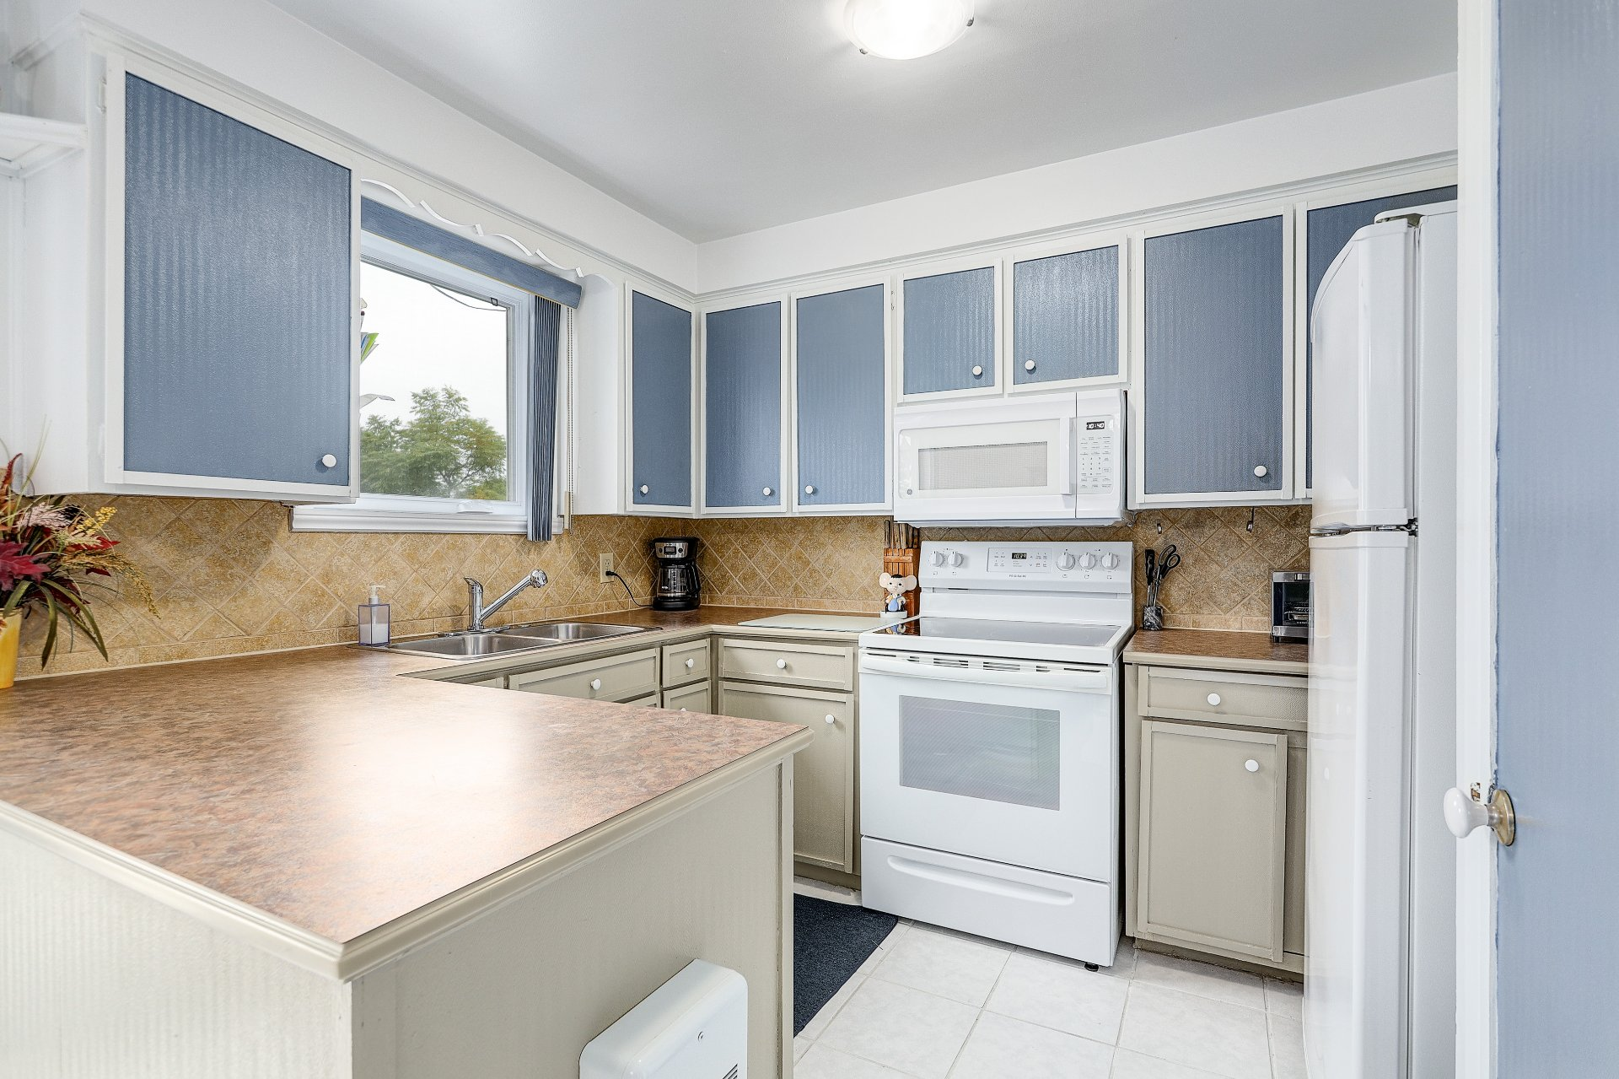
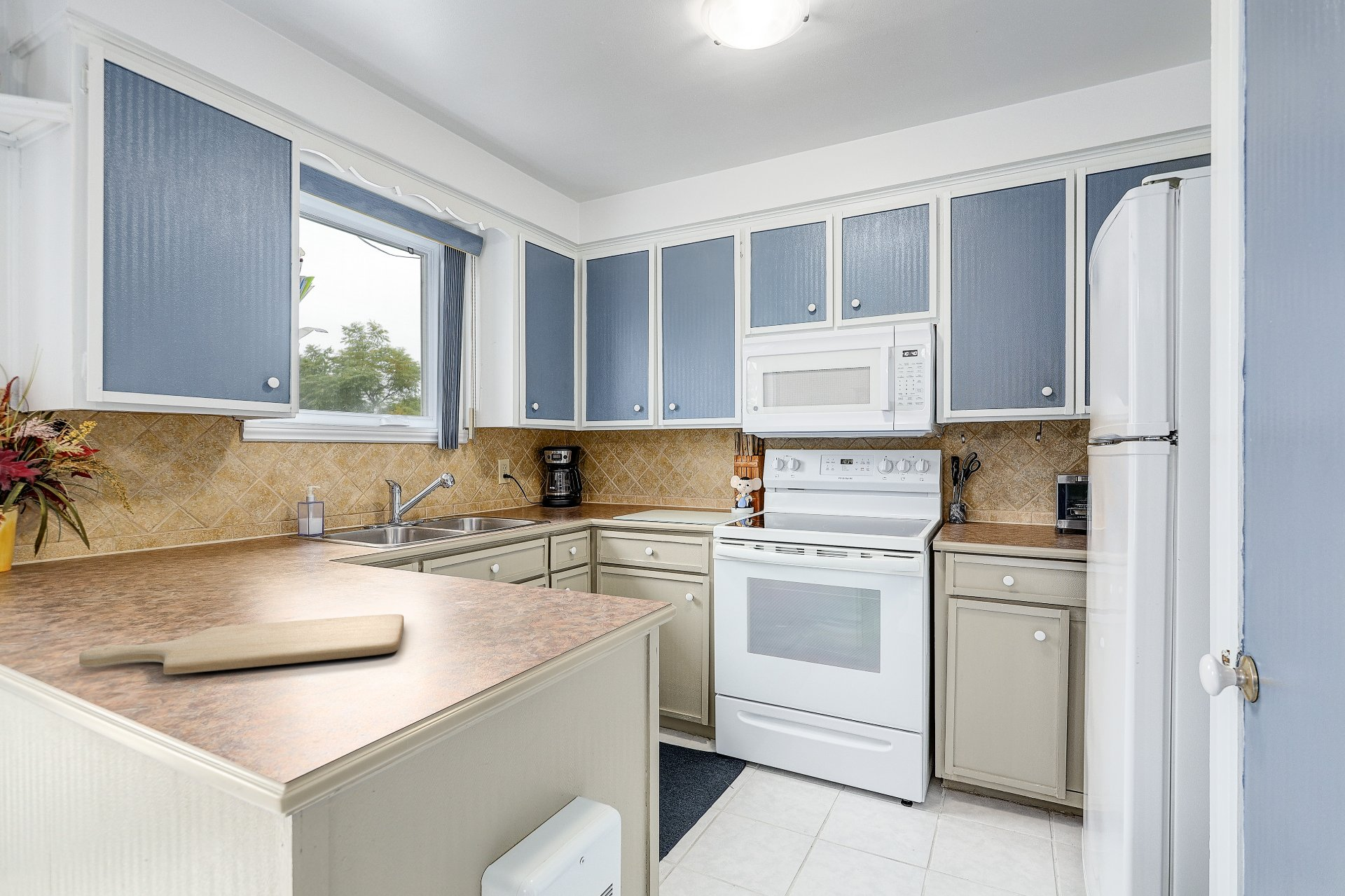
+ chopping board [78,614,404,675]
